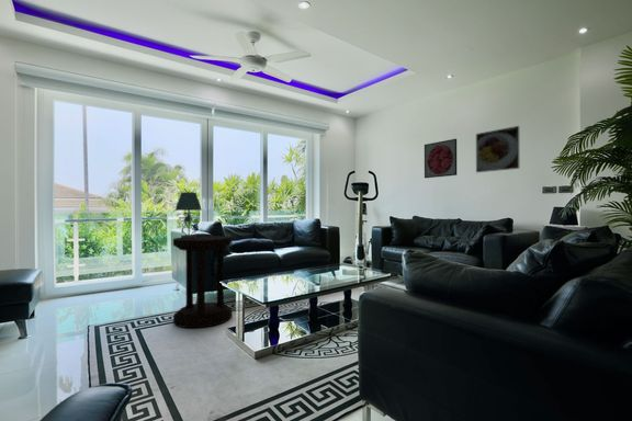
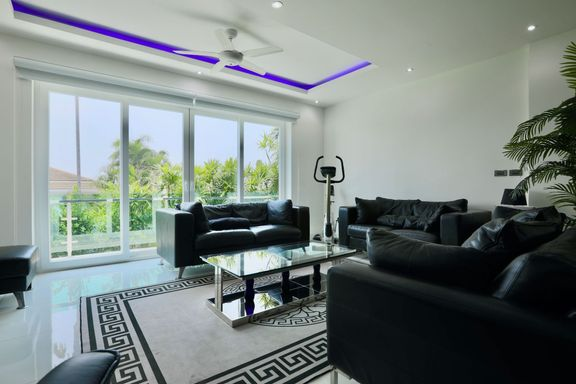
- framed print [424,138,458,179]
- table lamp [174,191,203,238]
- side table [172,235,233,329]
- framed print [475,125,520,173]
